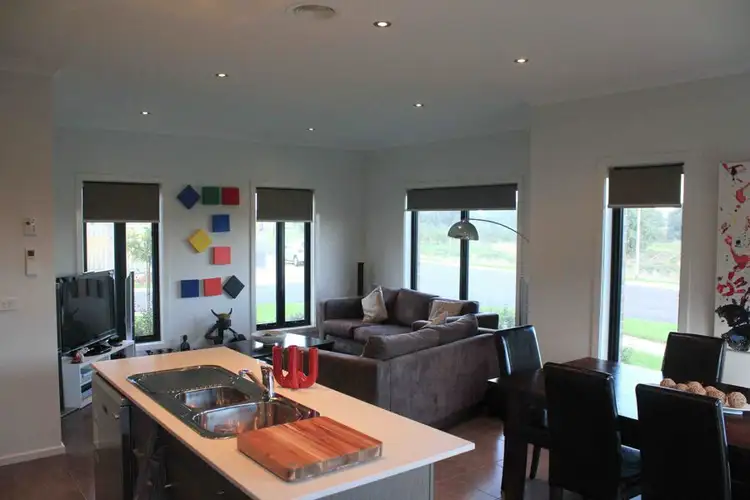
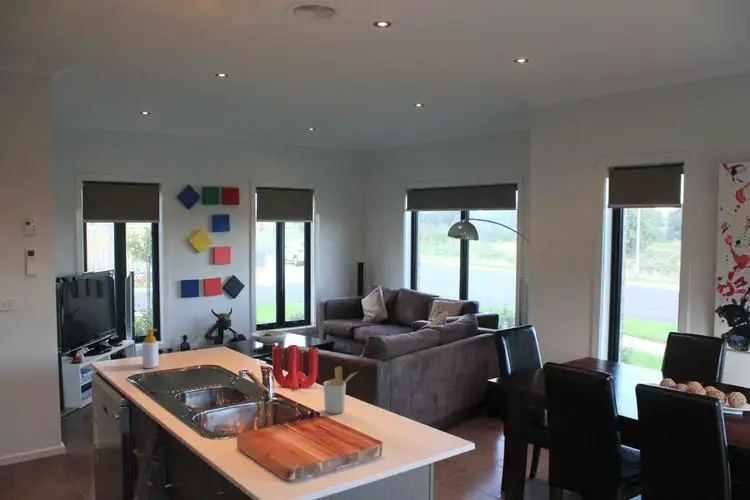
+ soap bottle [141,328,159,369]
+ utensil holder [322,365,359,415]
